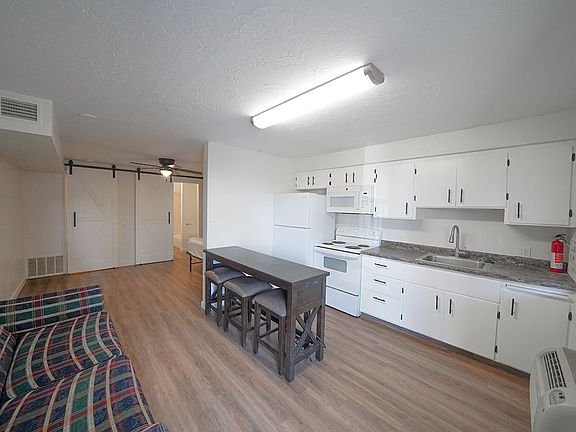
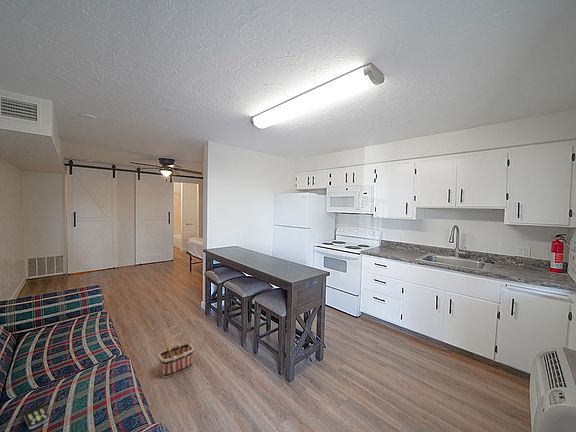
+ remote control [23,404,50,430]
+ basket [157,325,195,379]
